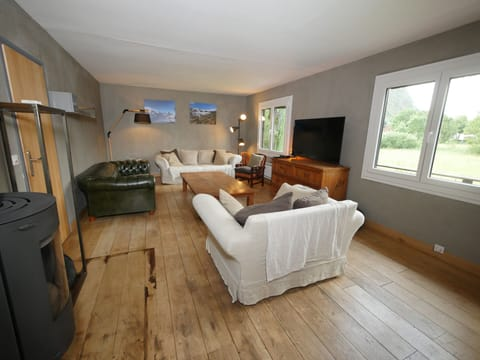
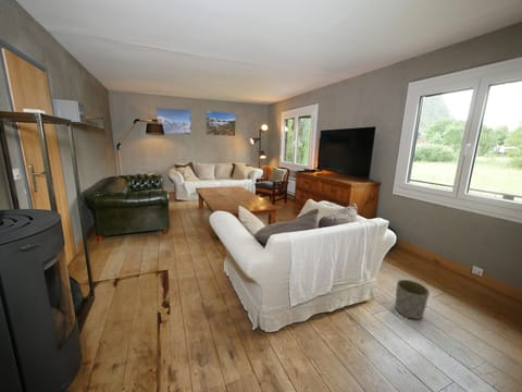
+ planter [394,279,431,320]
